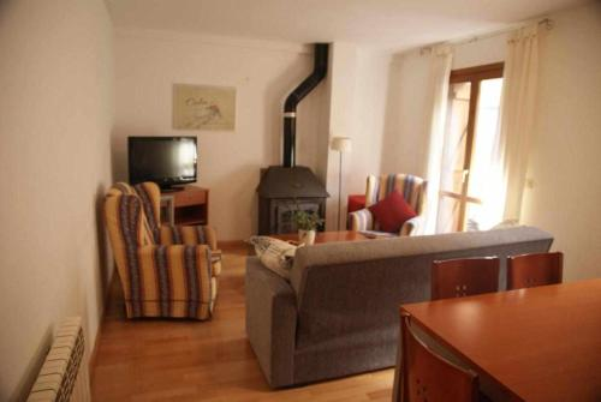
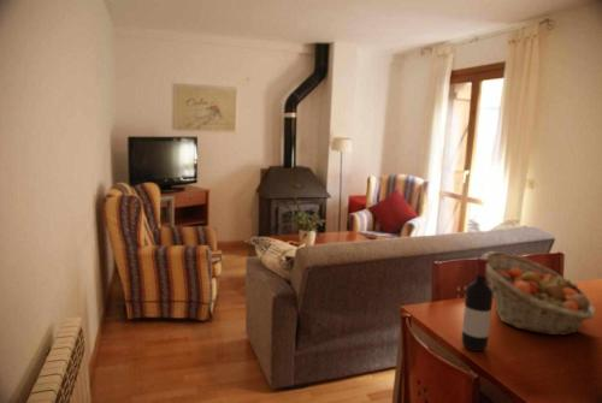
+ wine bottle [461,256,494,352]
+ fruit basket [480,250,596,337]
